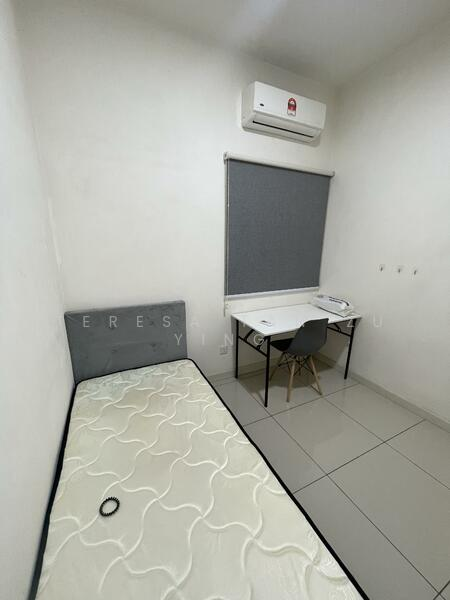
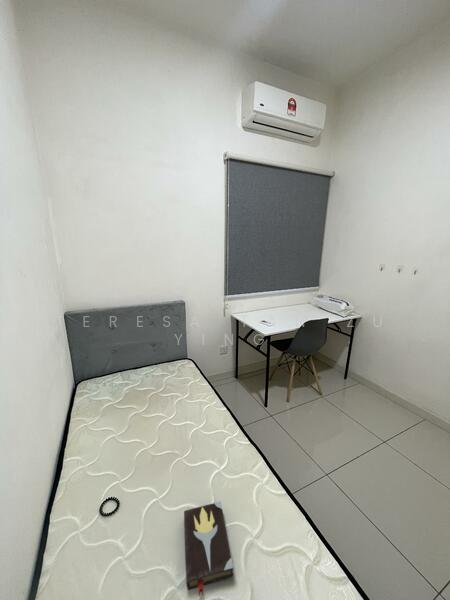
+ hardback book [183,500,235,596]
